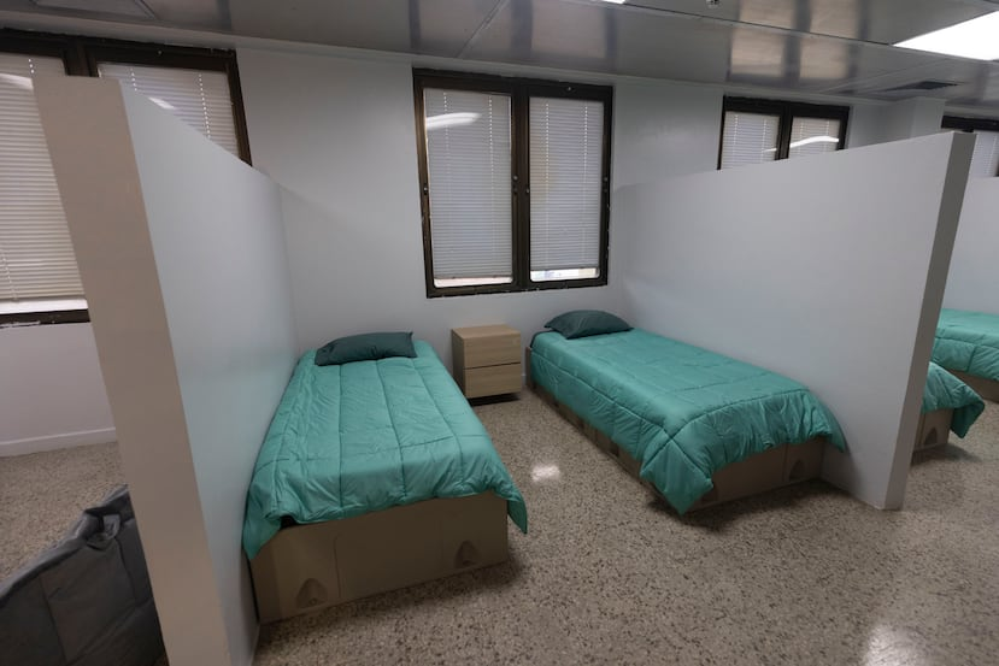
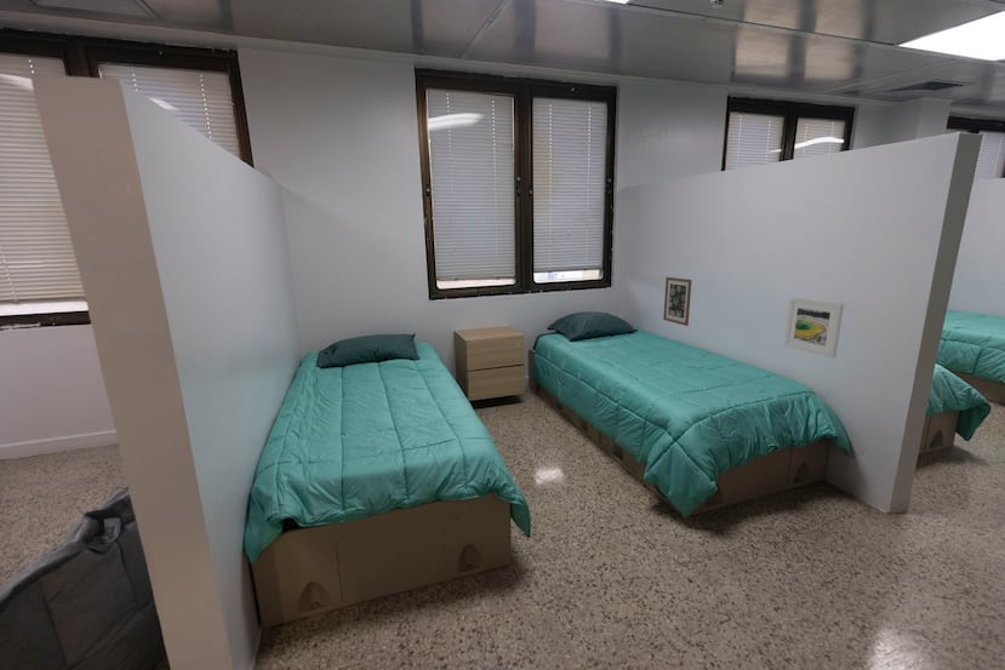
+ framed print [783,296,845,359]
+ wall art [662,276,692,327]
